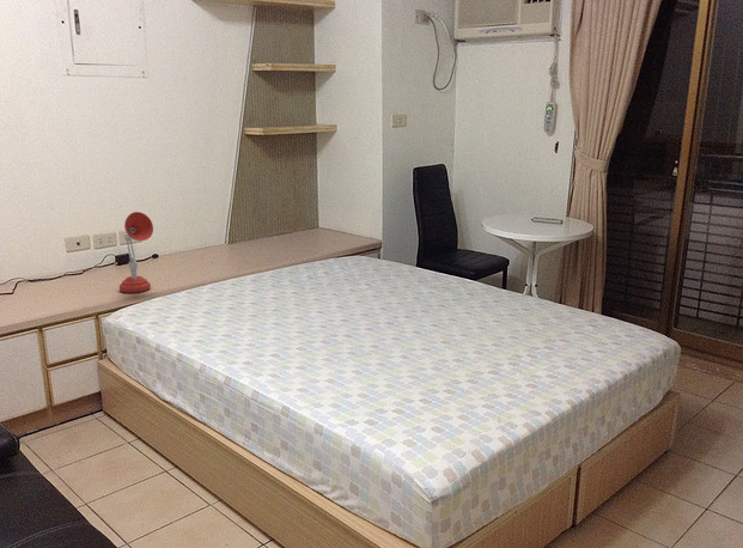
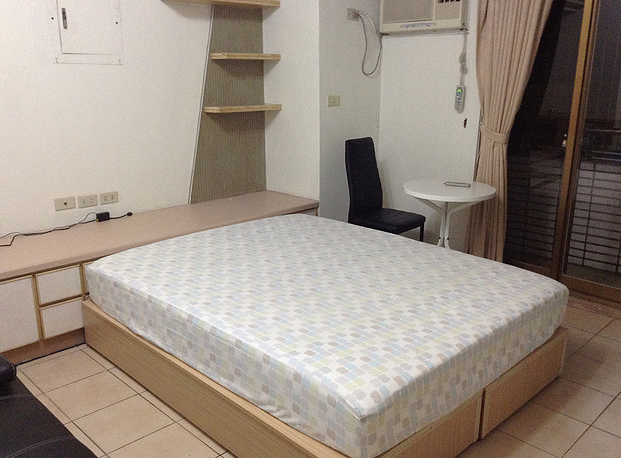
- desk lamp [118,211,154,293]
